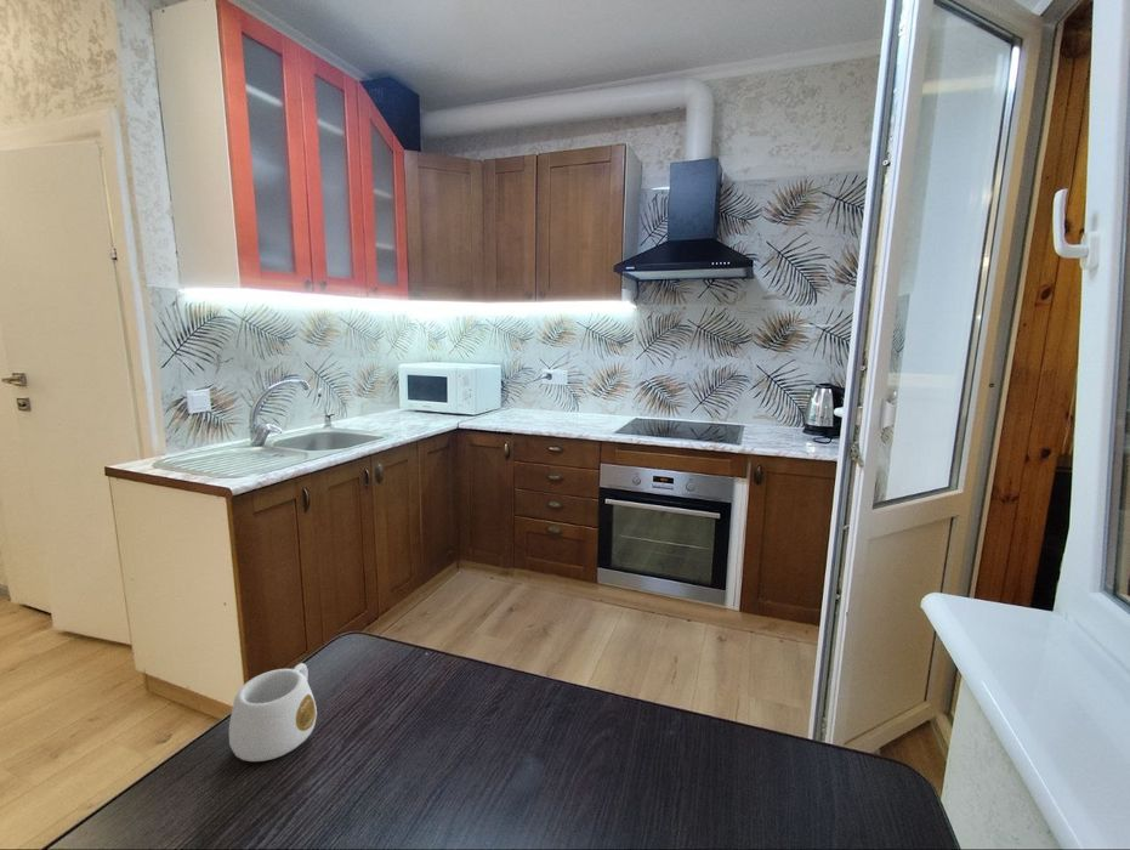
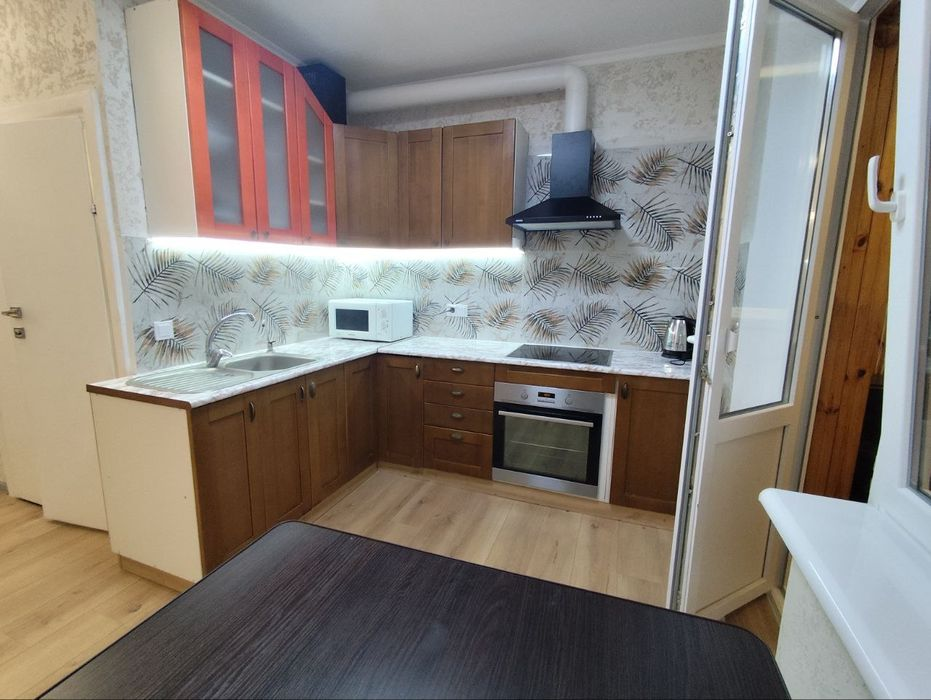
- mug [228,662,318,763]
